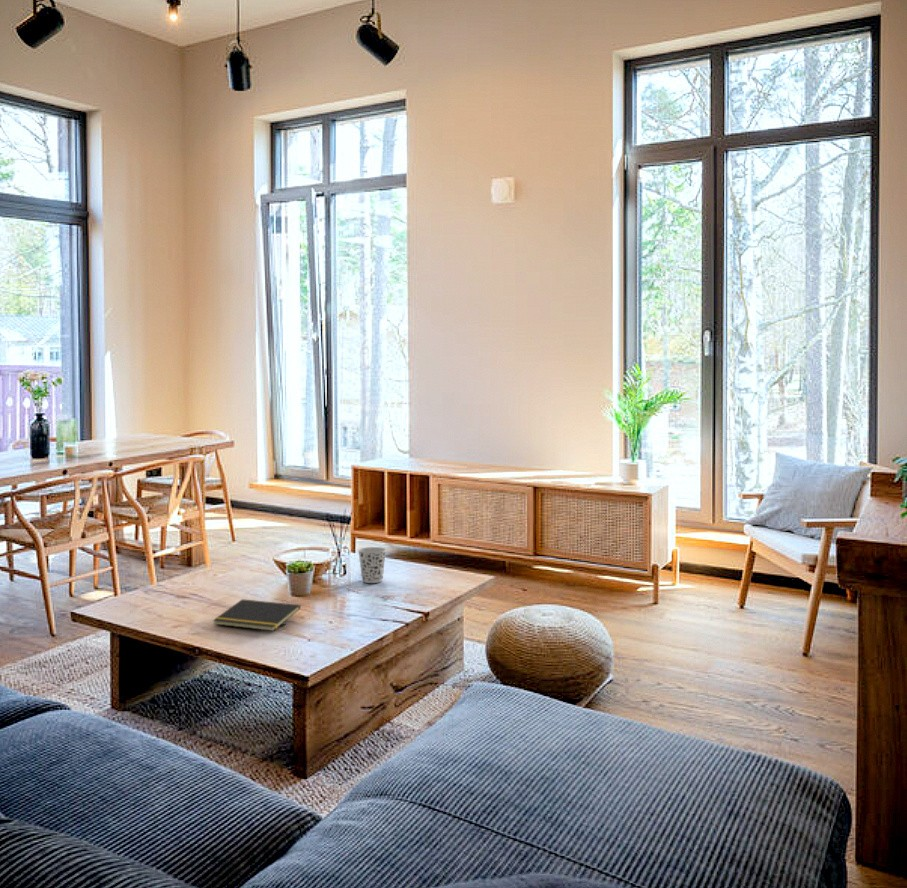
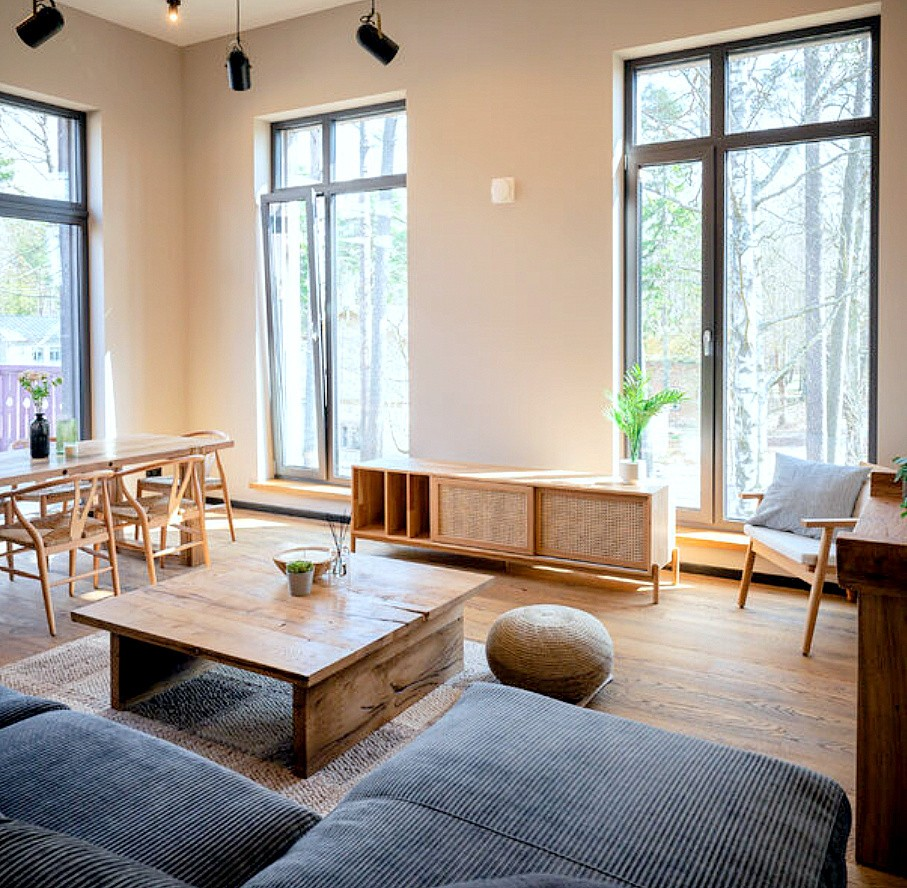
- notepad [212,598,302,632]
- cup [357,546,387,584]
